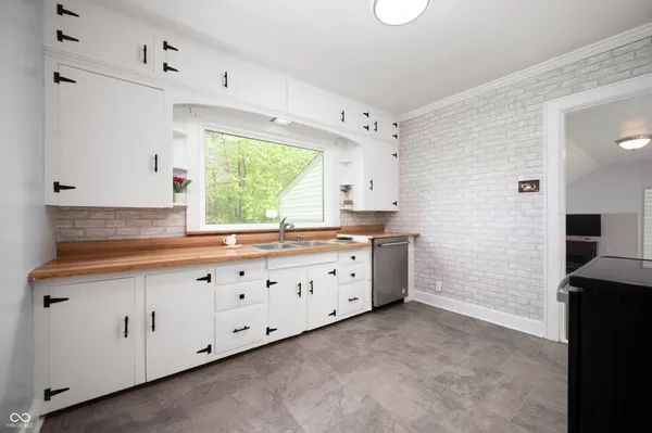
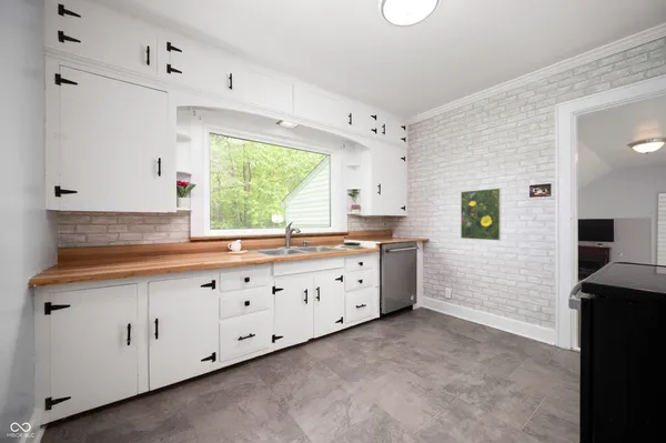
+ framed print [460,187,502,242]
